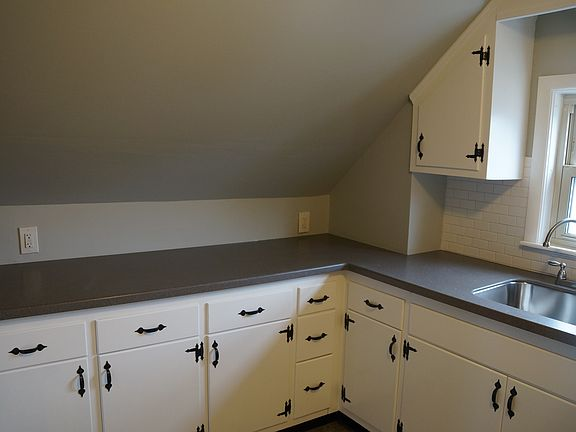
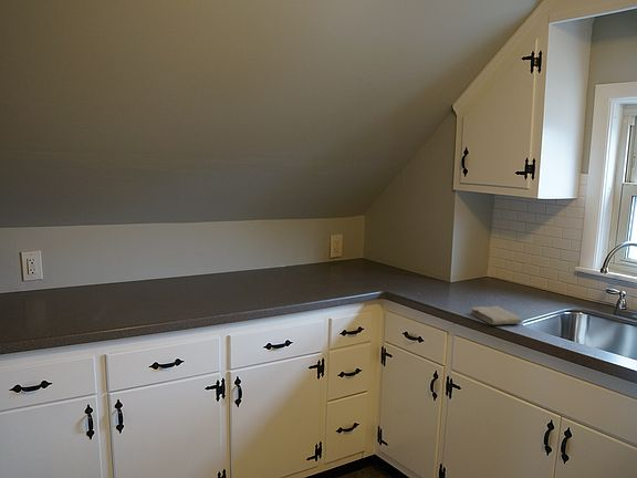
+ washcloth [470,305,523,325]
